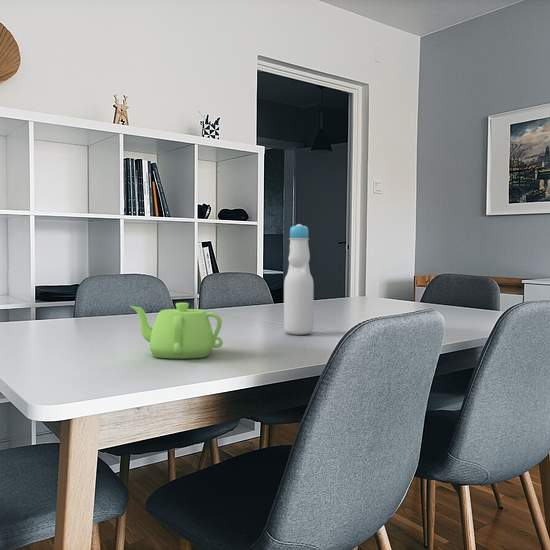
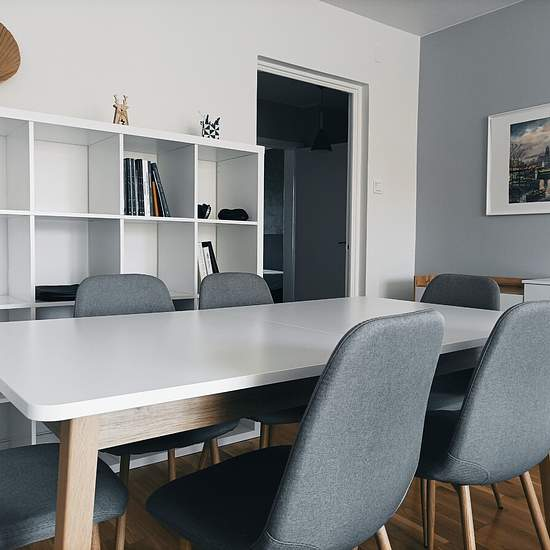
- bottle [283,223,315,336]
- teapot [129,302,224,360]
